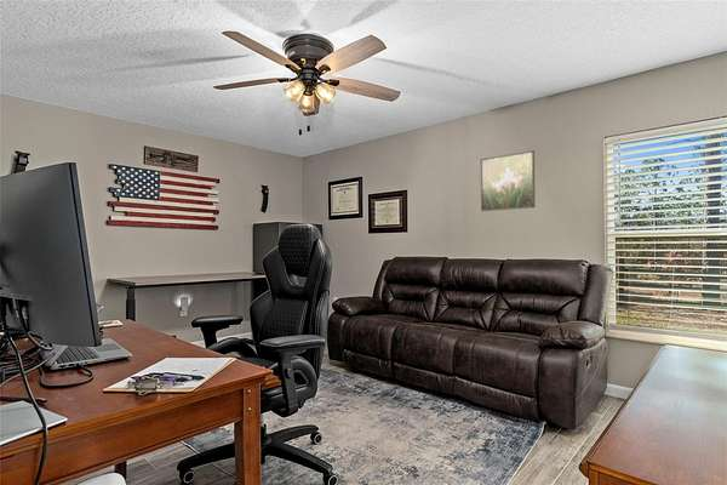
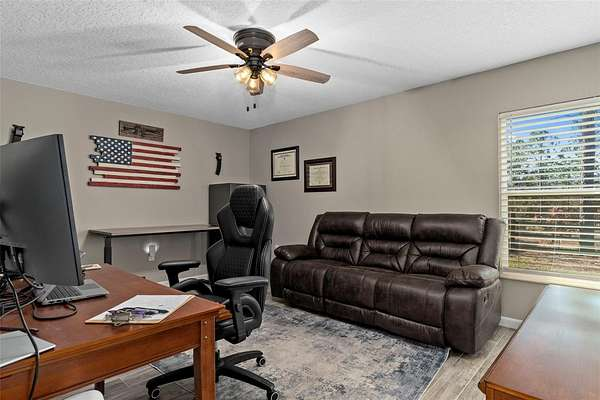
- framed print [480,149,537,212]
